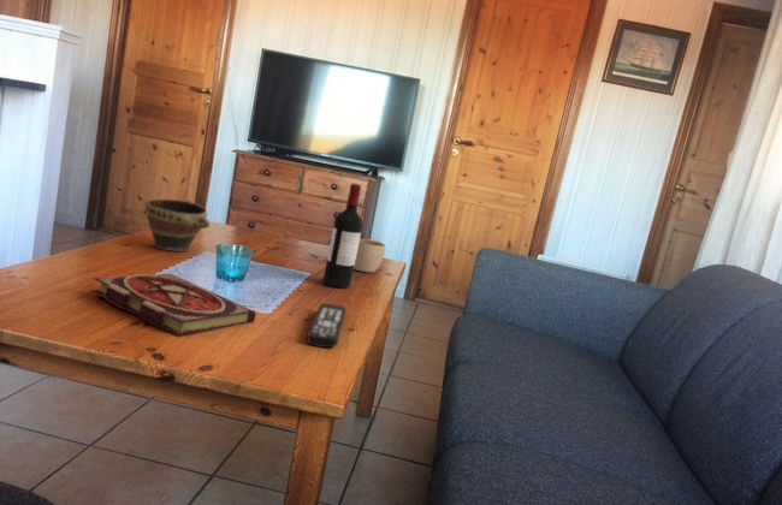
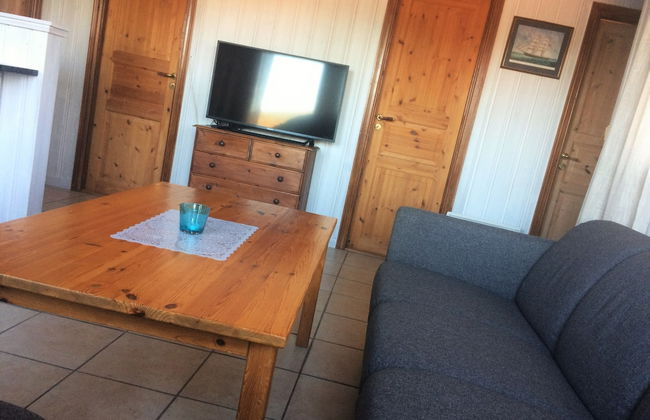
- remote control [306,302,348,349]
- book [91,273,257,338]
- cup [354,238,387,273]
- wine bottle [322,183,363,290]
- bowl [143,198,211,252]
